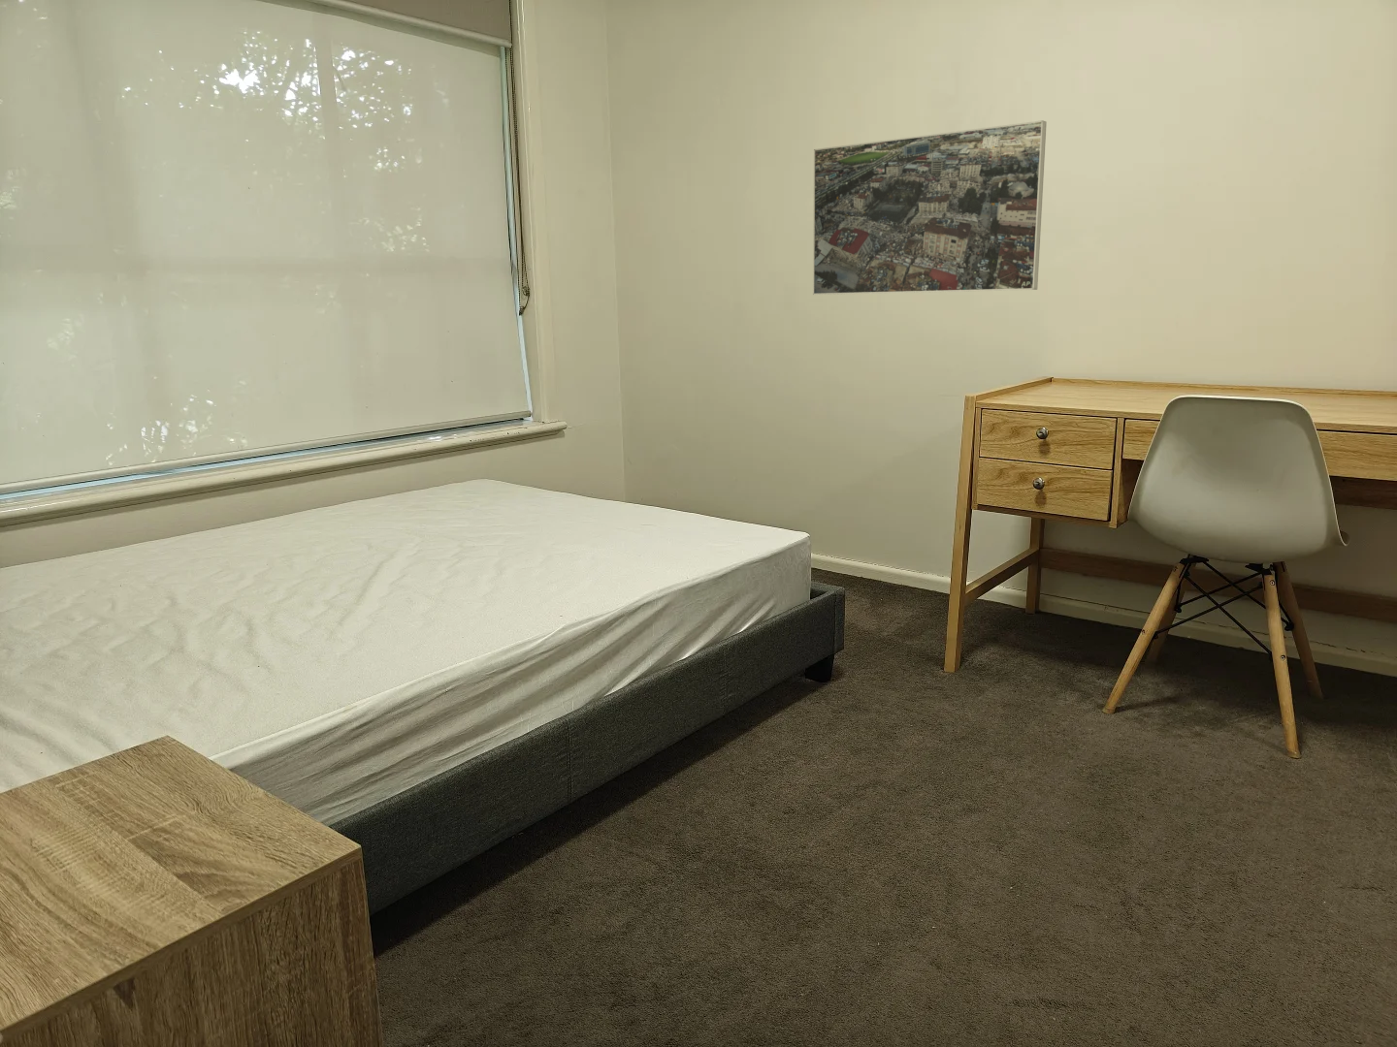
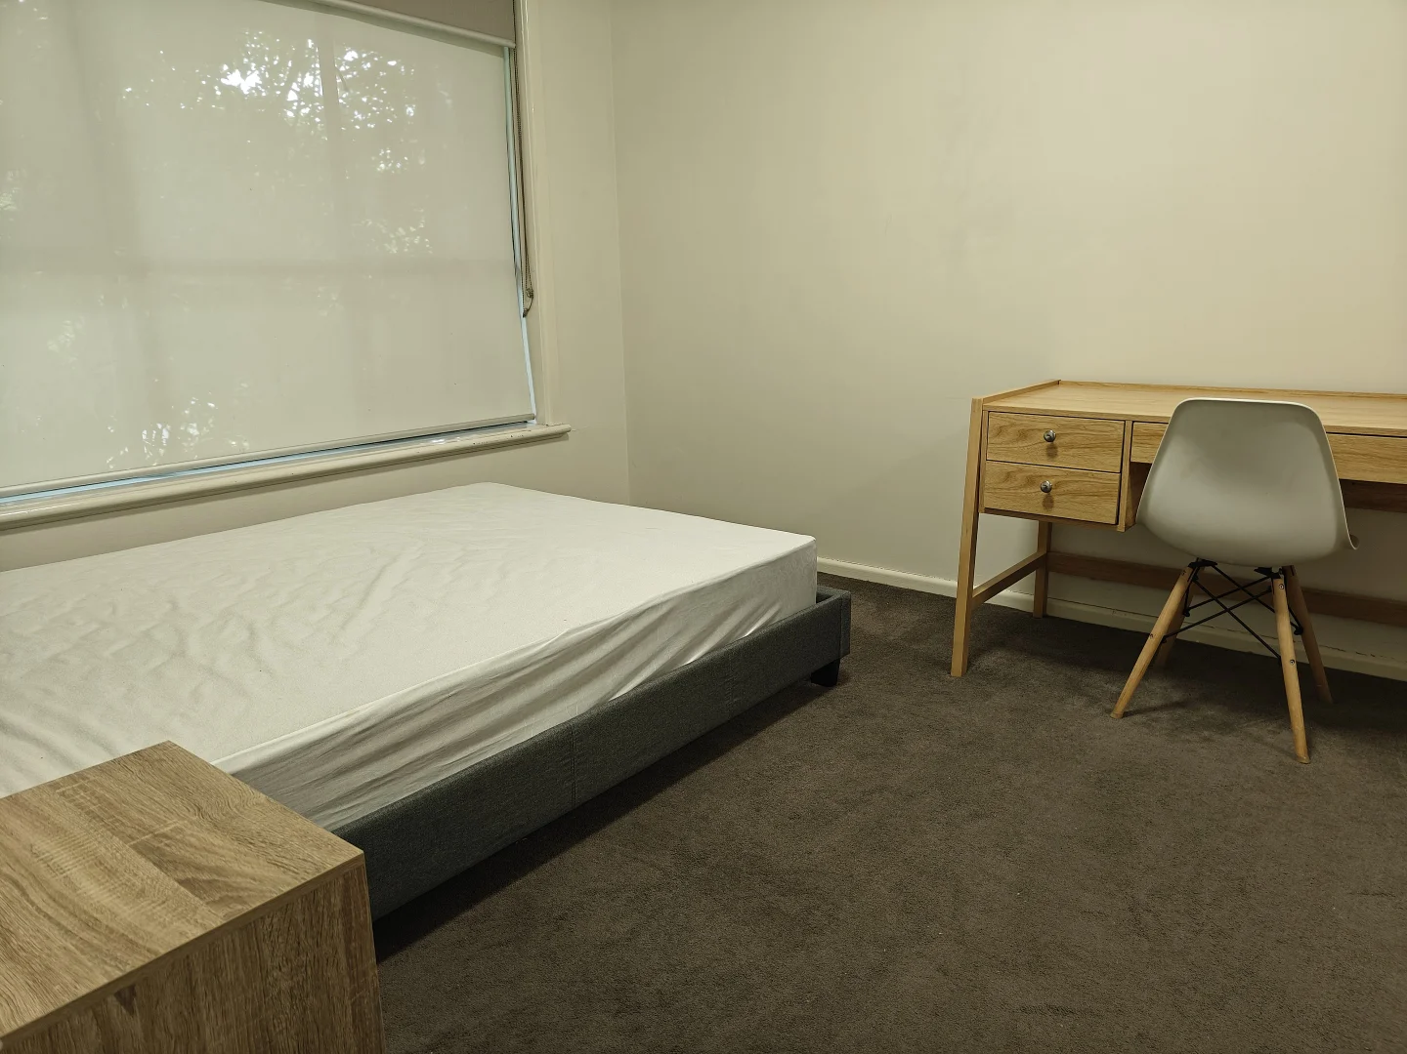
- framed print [812,119,1048,296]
